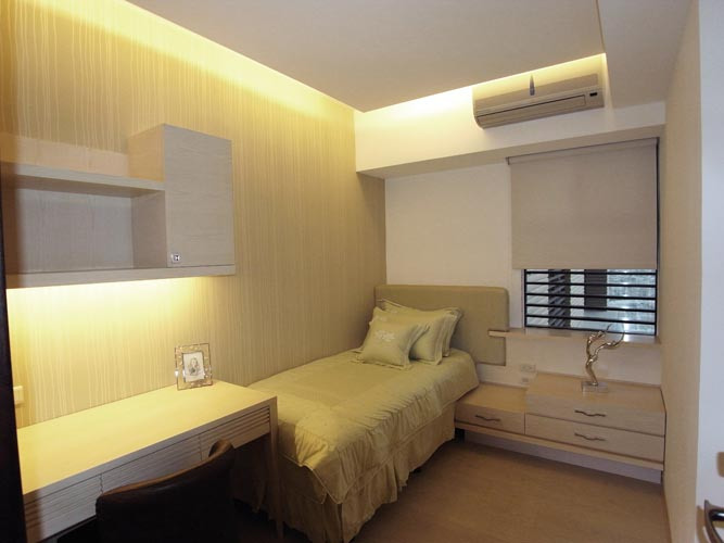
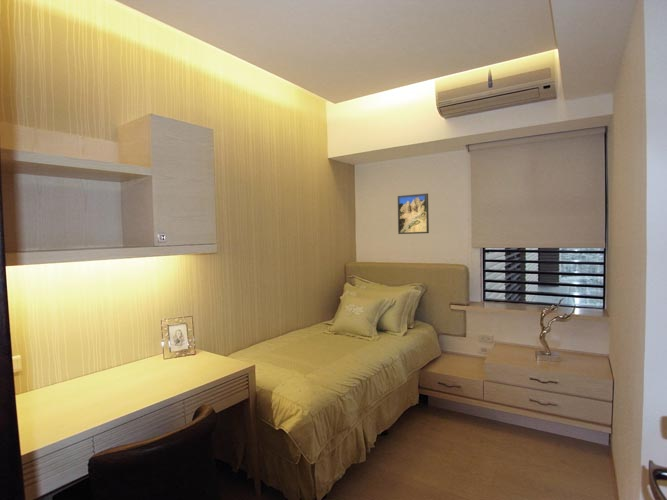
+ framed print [397,192,430,235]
